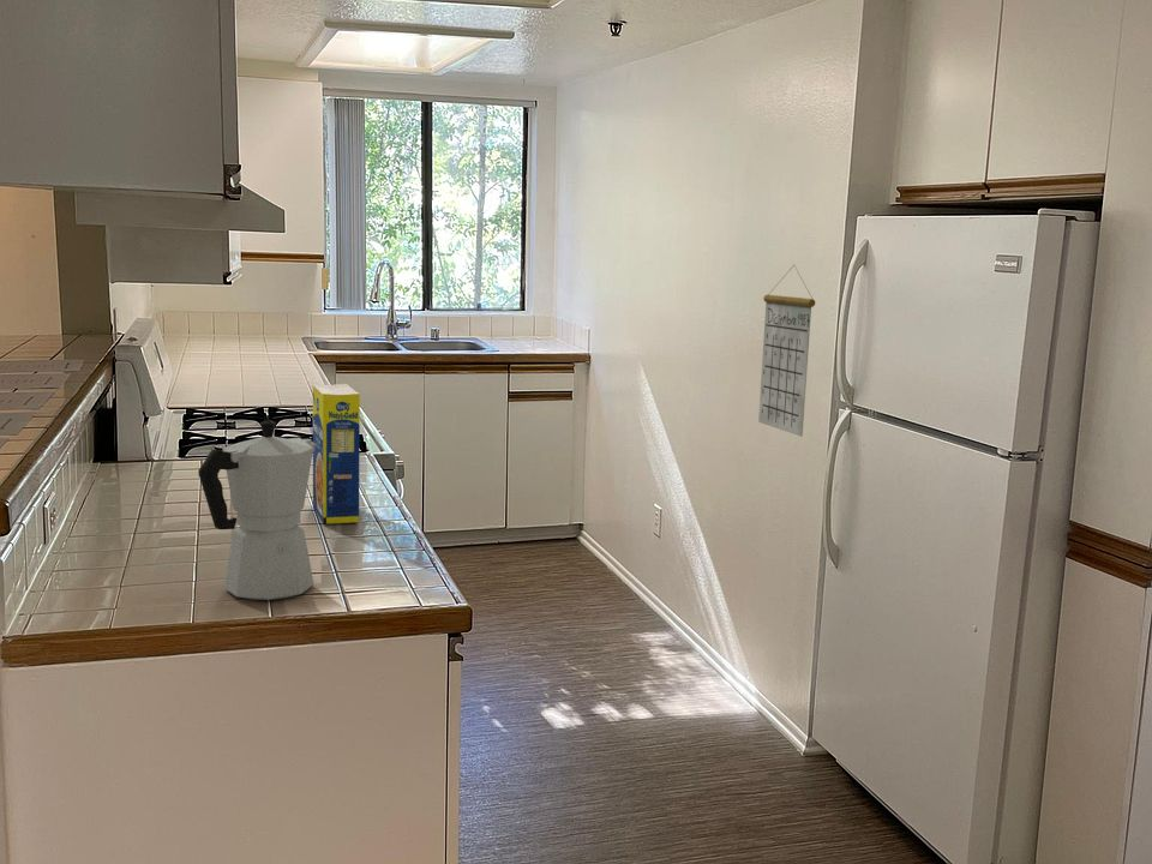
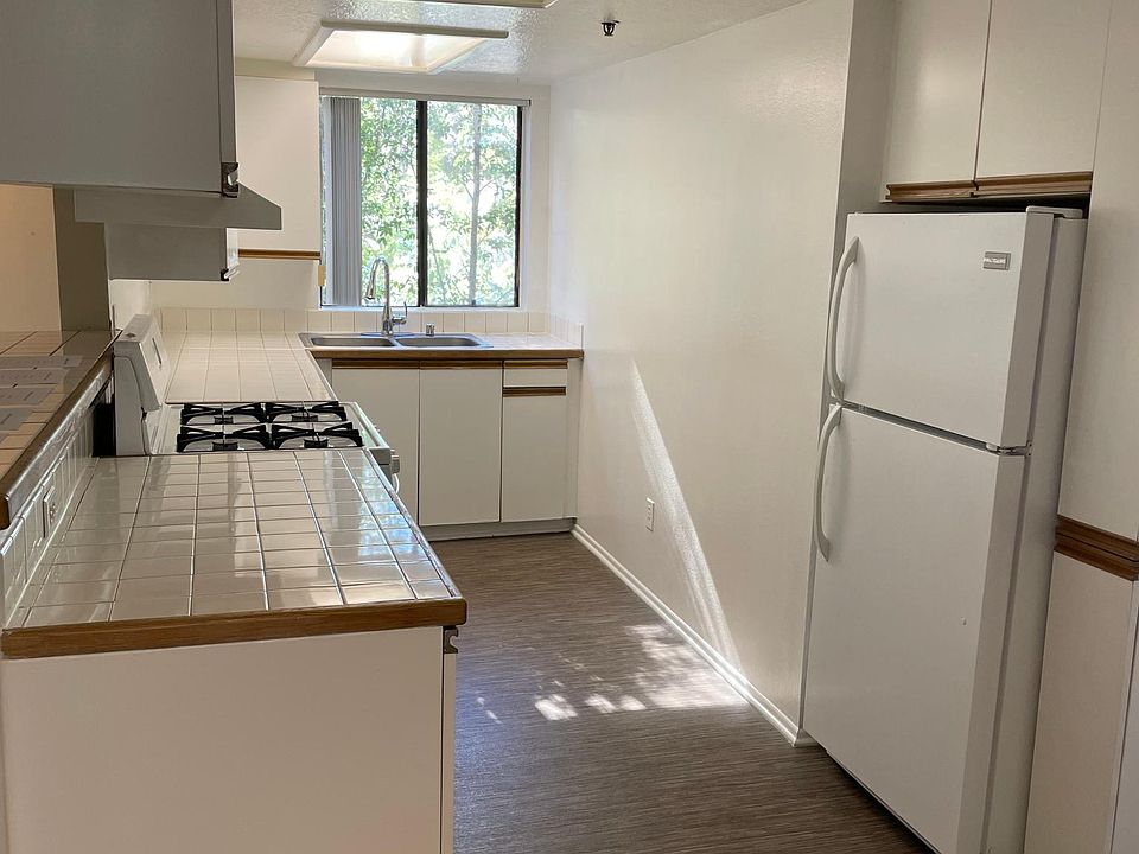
- legume [312,383,361,526]
- calendar [757,265,816,438]
- moka pot [197,419,317,601]
